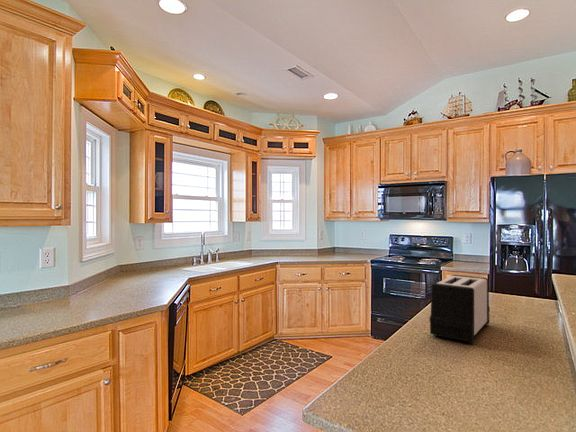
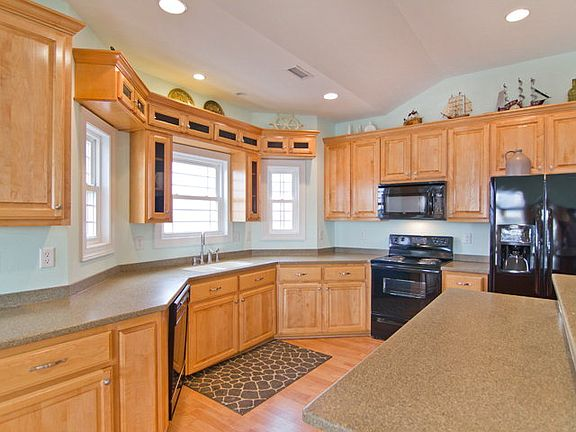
- toaster [429,274,491,344]
